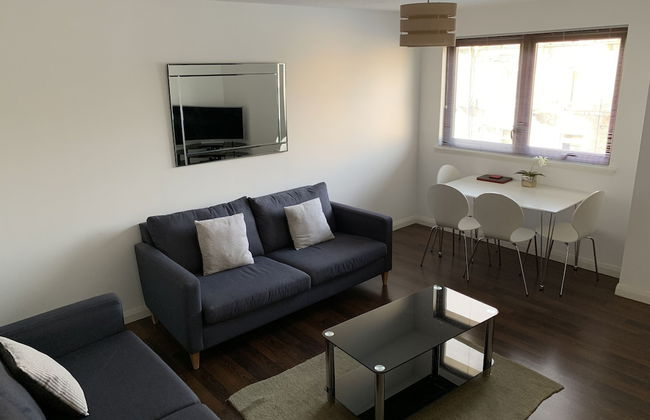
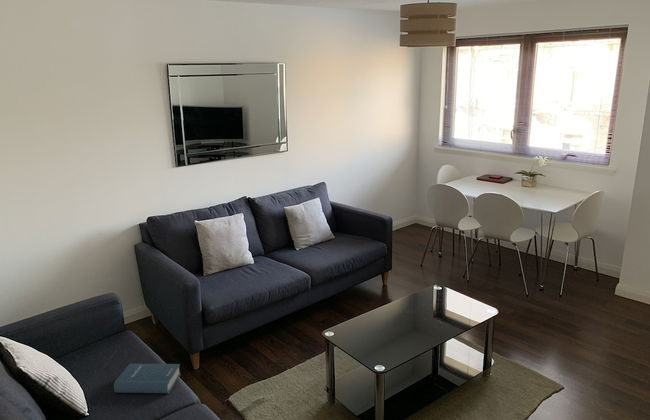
+ hardback book [113,363,181,394]
